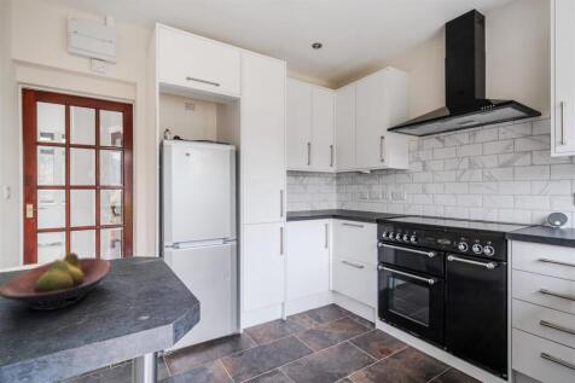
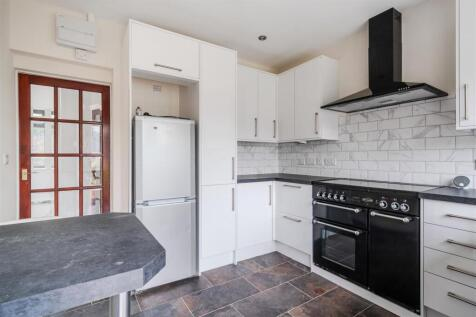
- fruit bowl [0,251,112,312]
